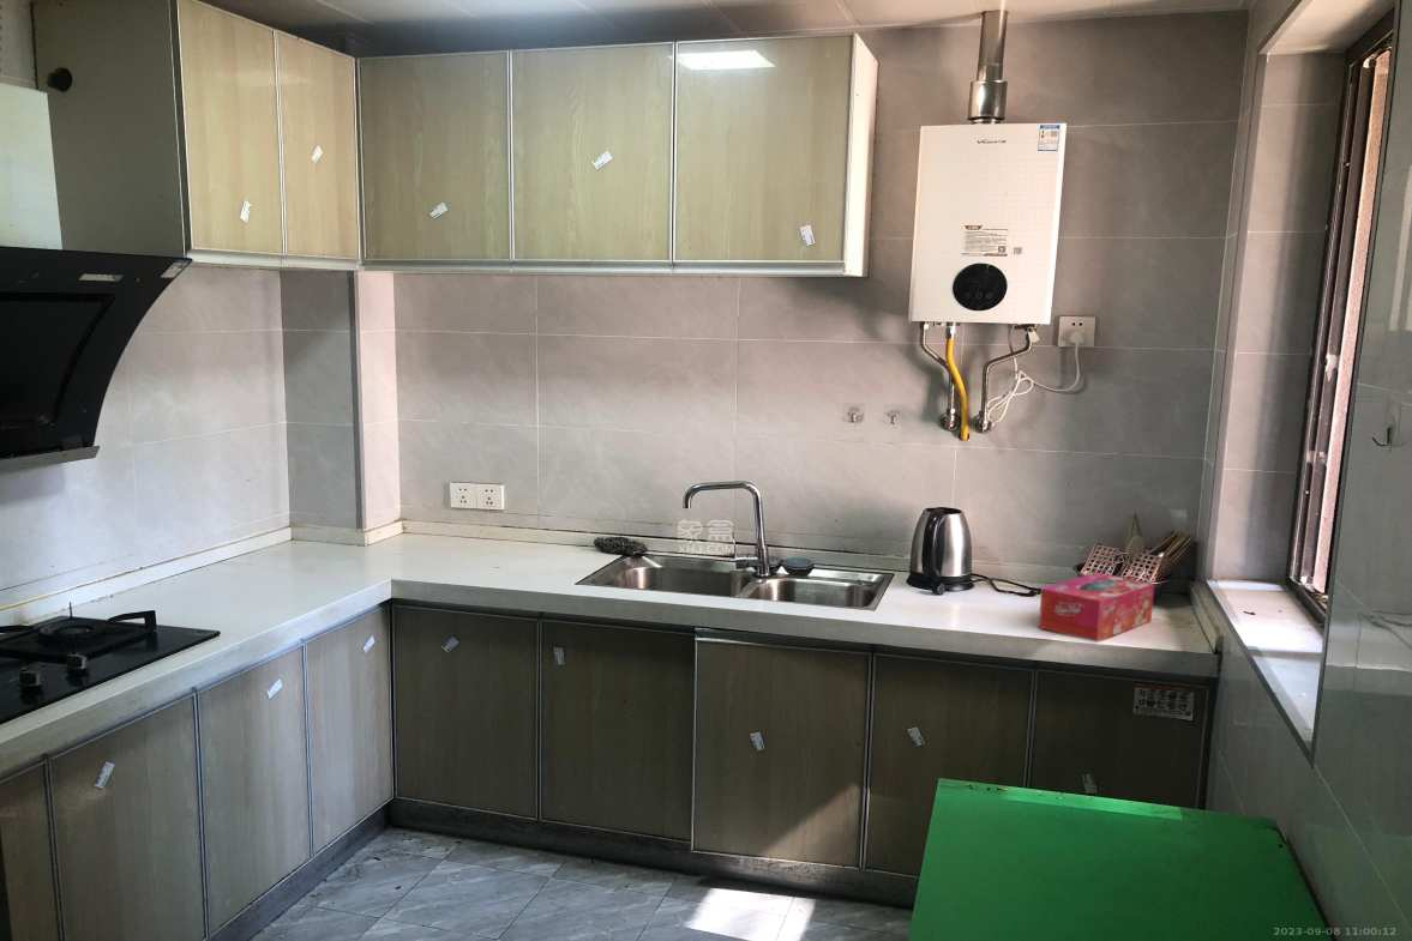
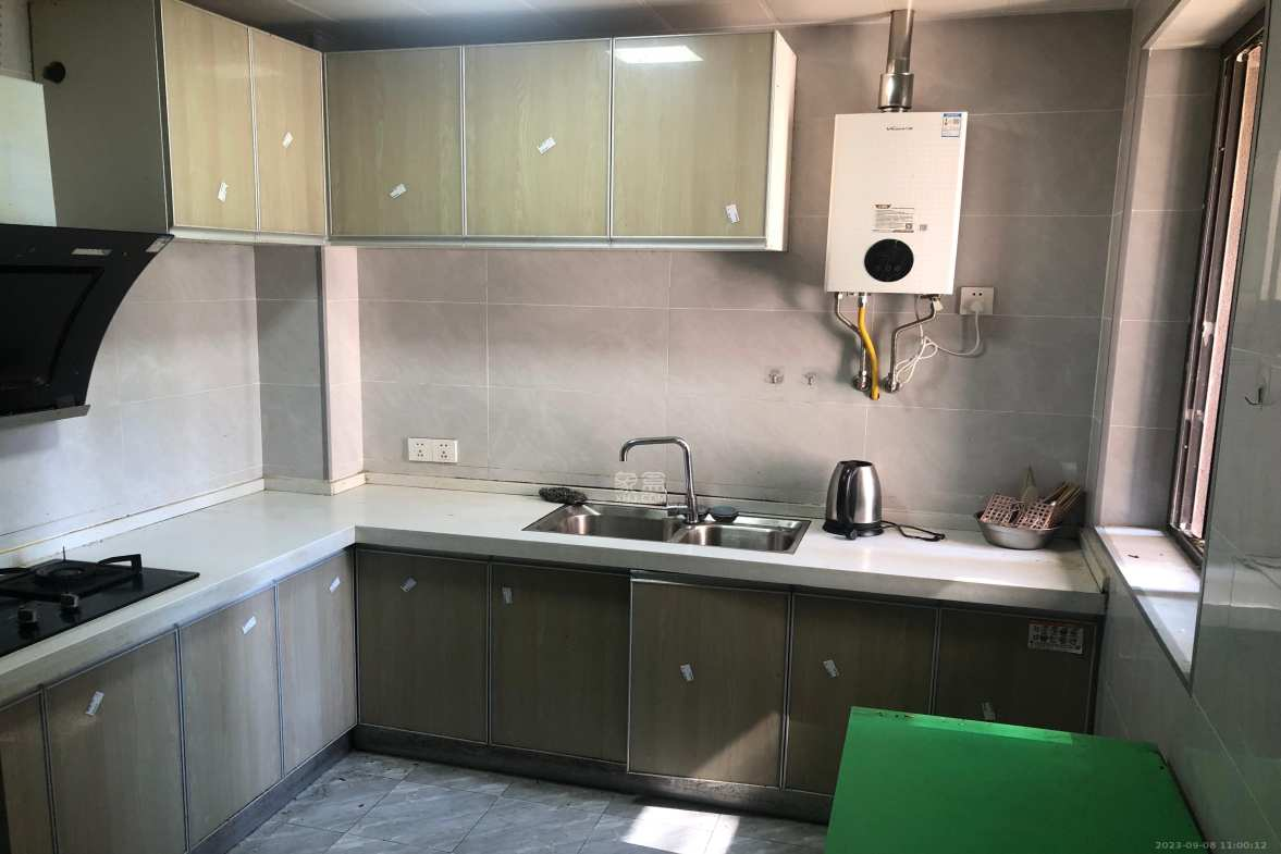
- tissue box [1038,572,1155,643]
